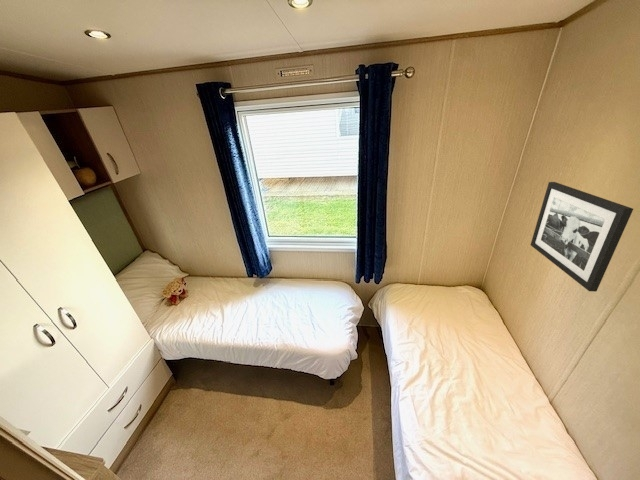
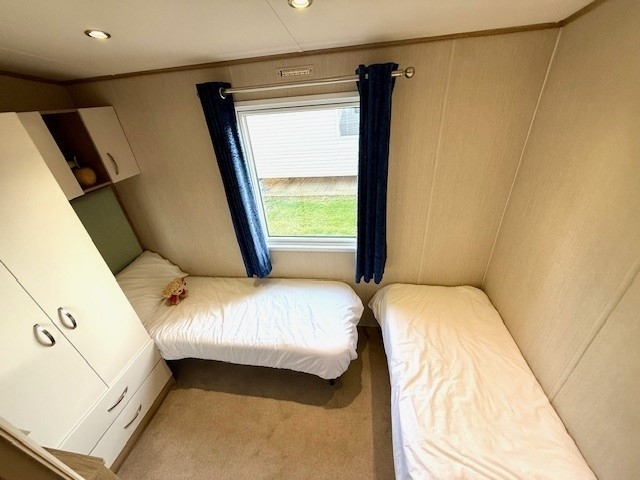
- picture frame [530,181,634,292]
